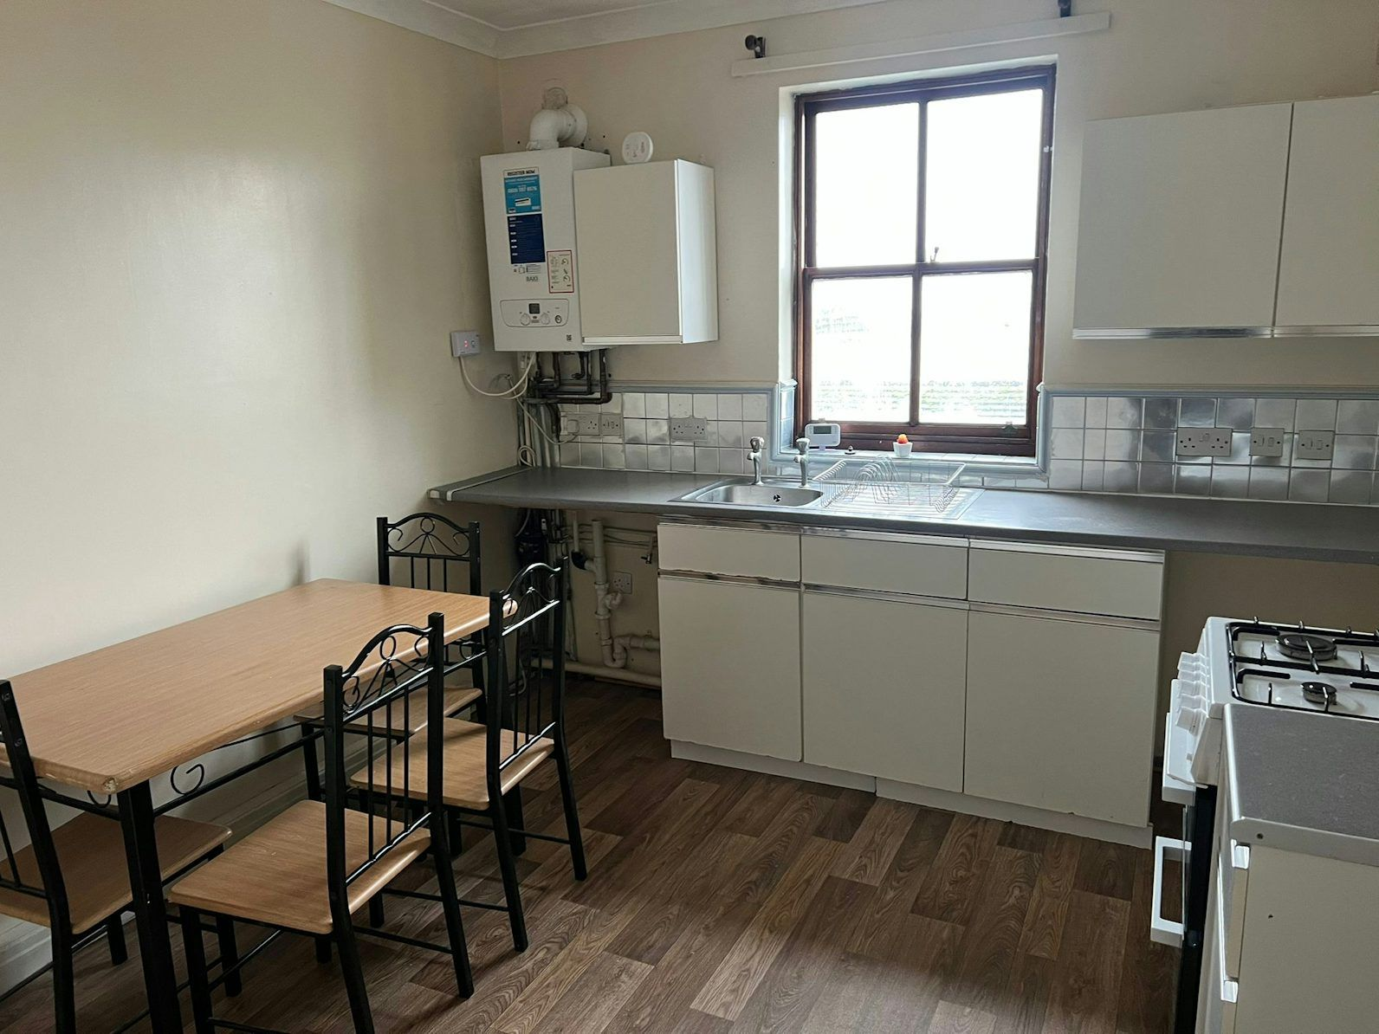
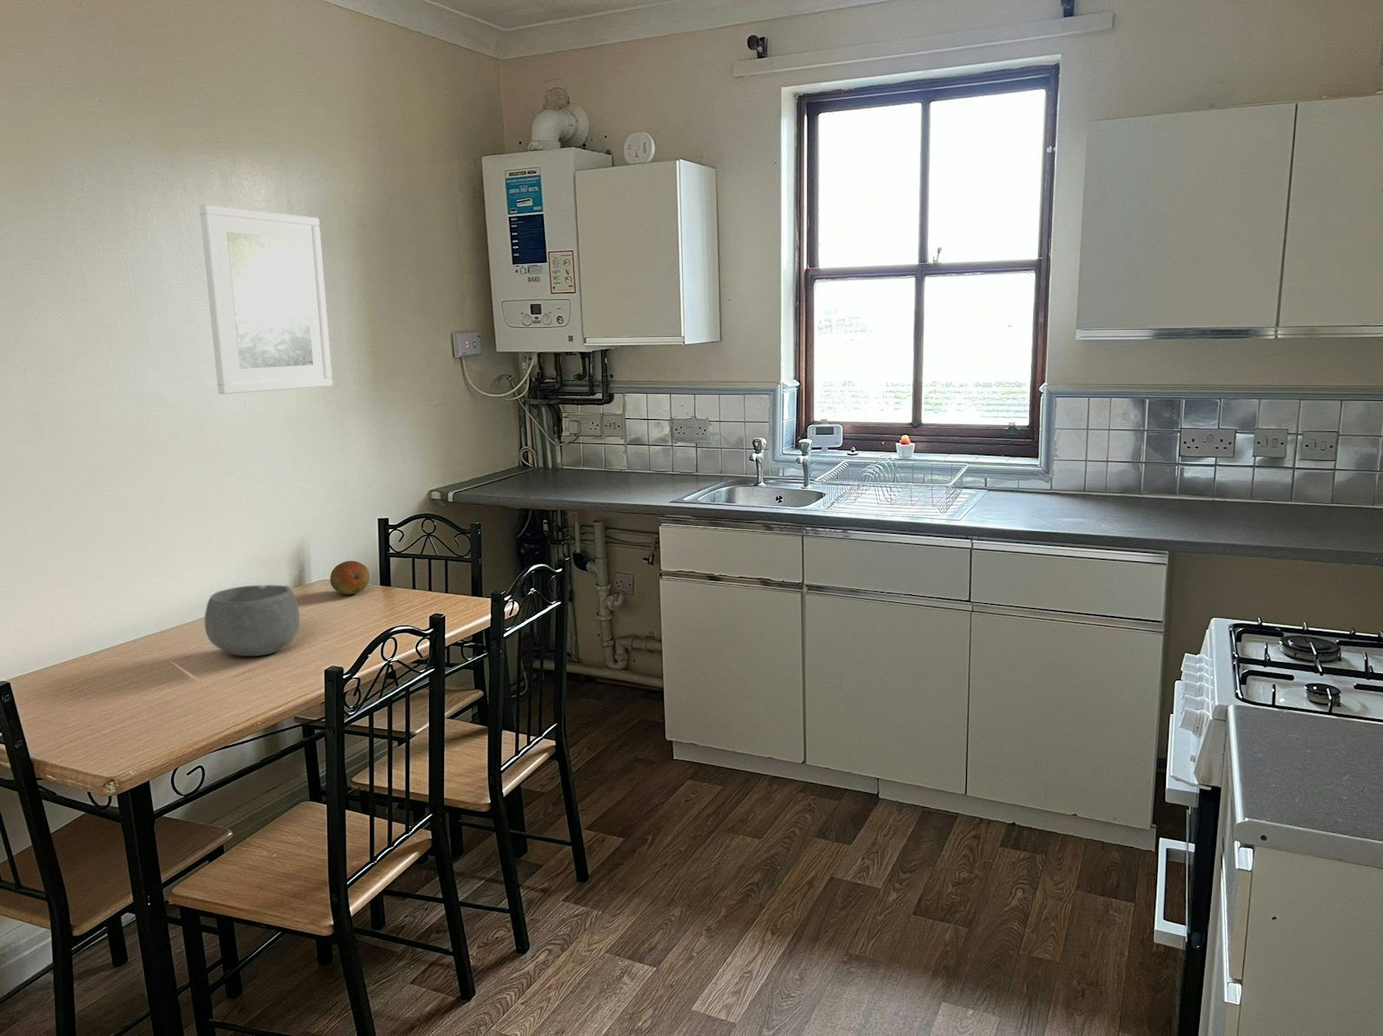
+ bowl [204,584,301,657]
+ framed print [199,203,333,395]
+ fruit [329,559,370,595]
